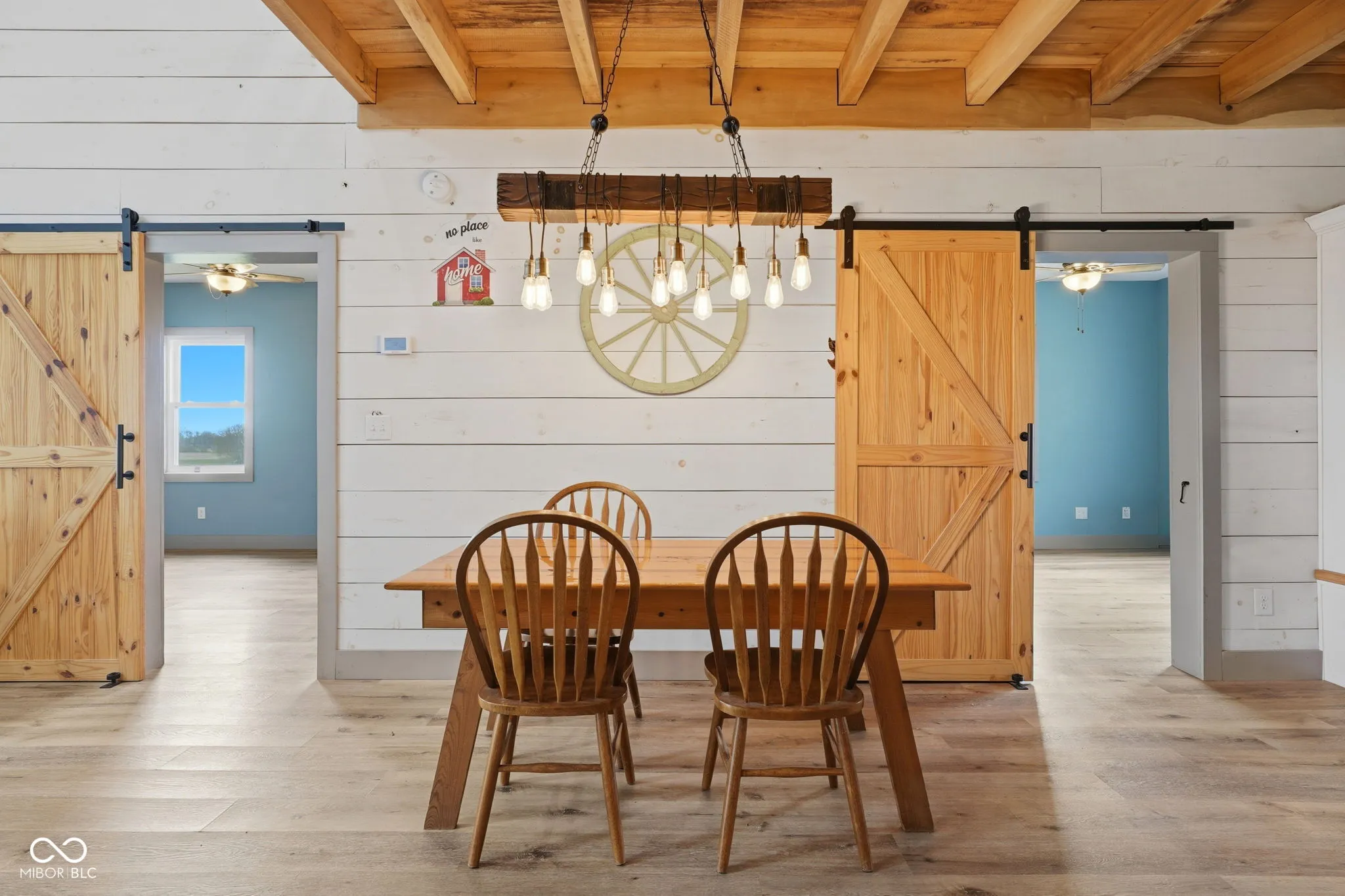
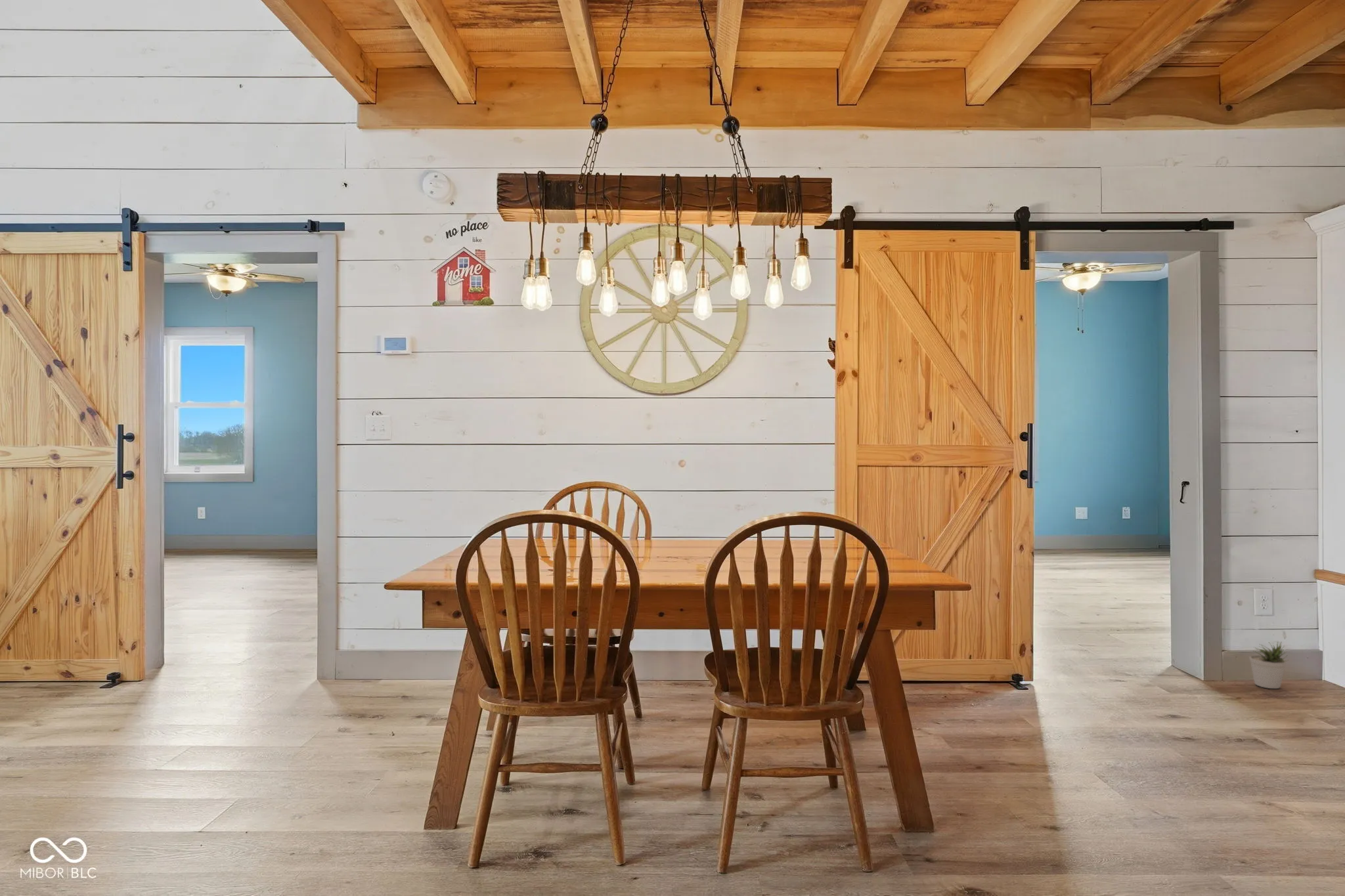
+ potted plant [1248,641,1289,689]
